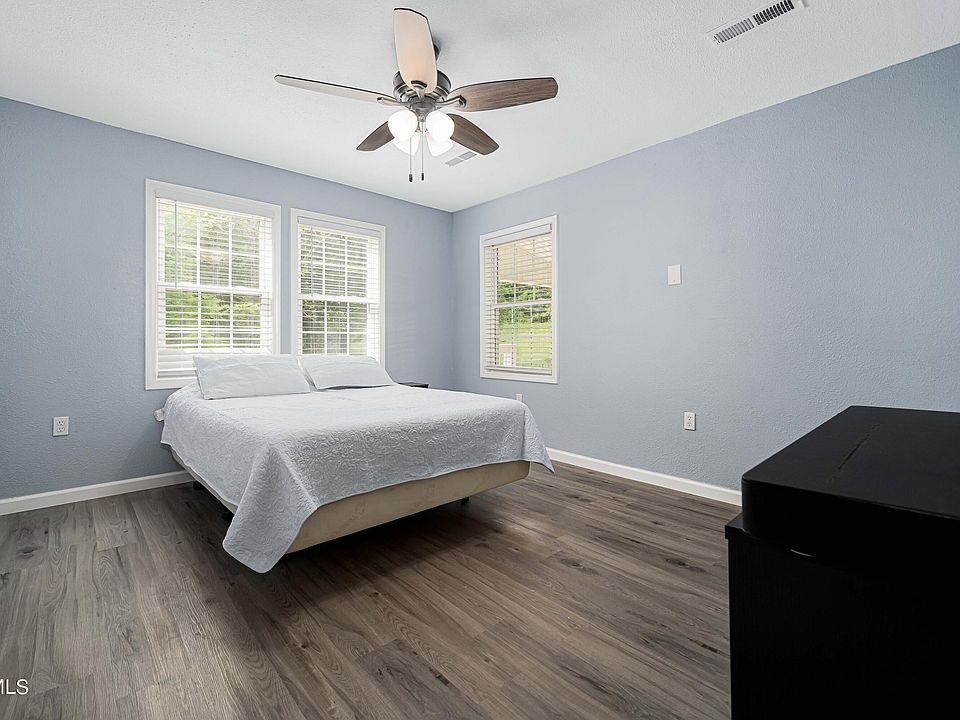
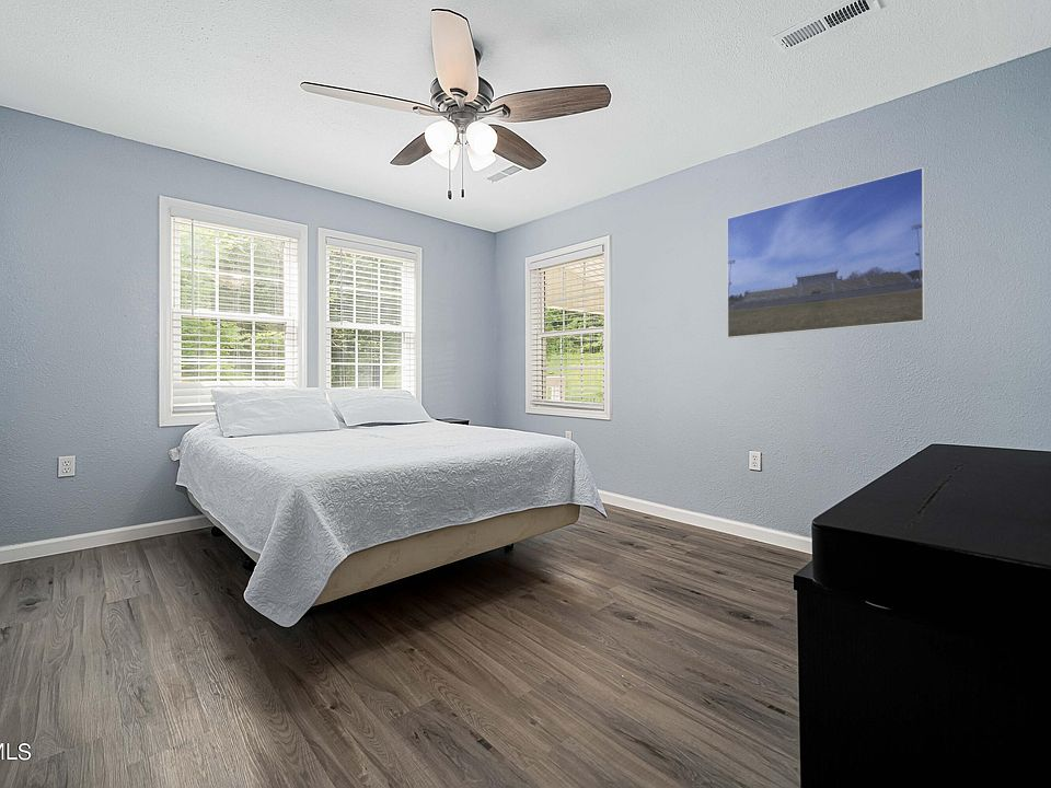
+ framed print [726,166,926,339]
